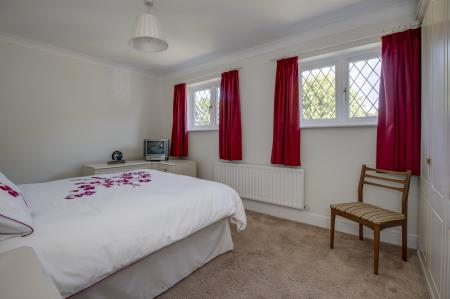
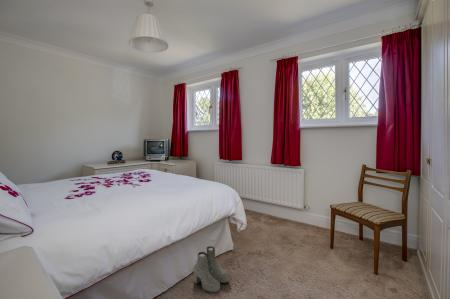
+ boots [192,245,230,294]
